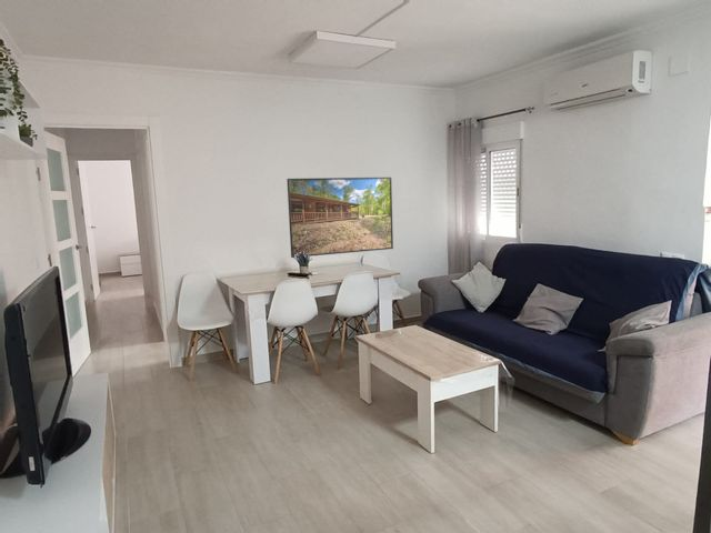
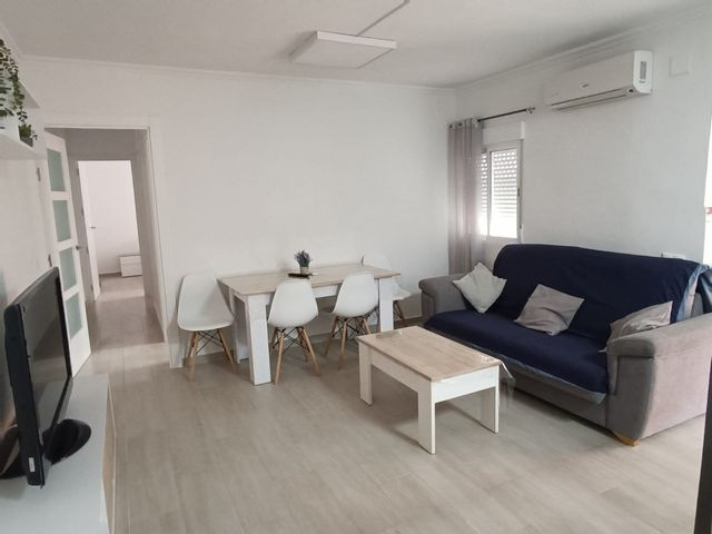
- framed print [286,177,394,259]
